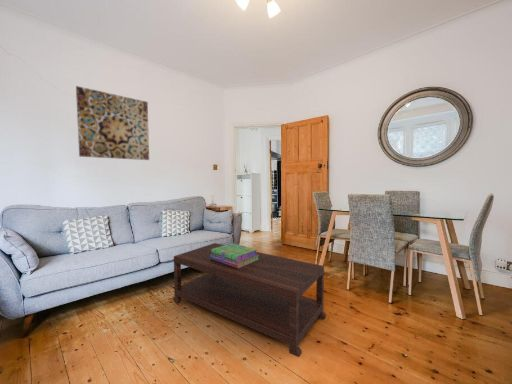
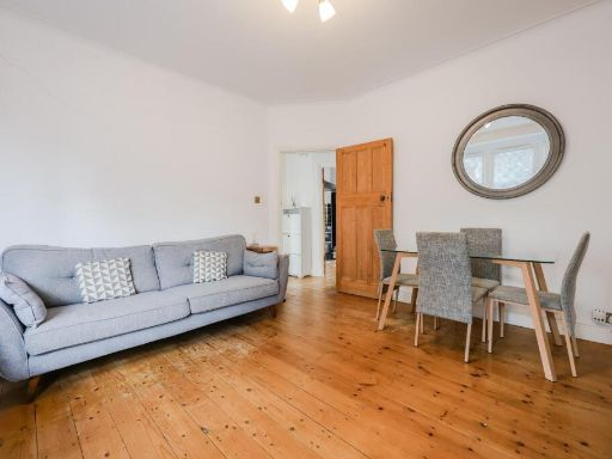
- stack of books [210,242,259,268]
- coffee table [172,242,327,358]
- wall art [75,85,150,161]
